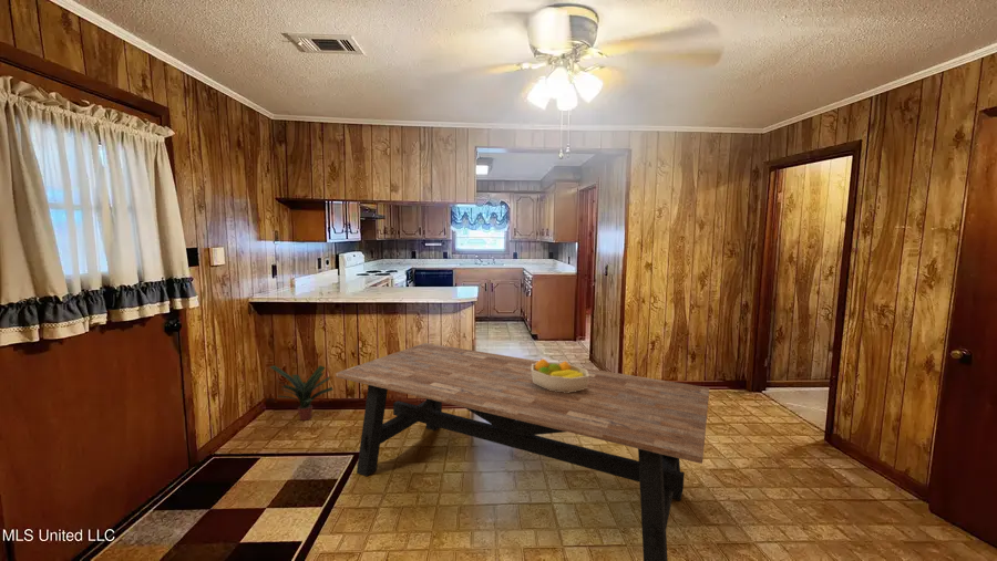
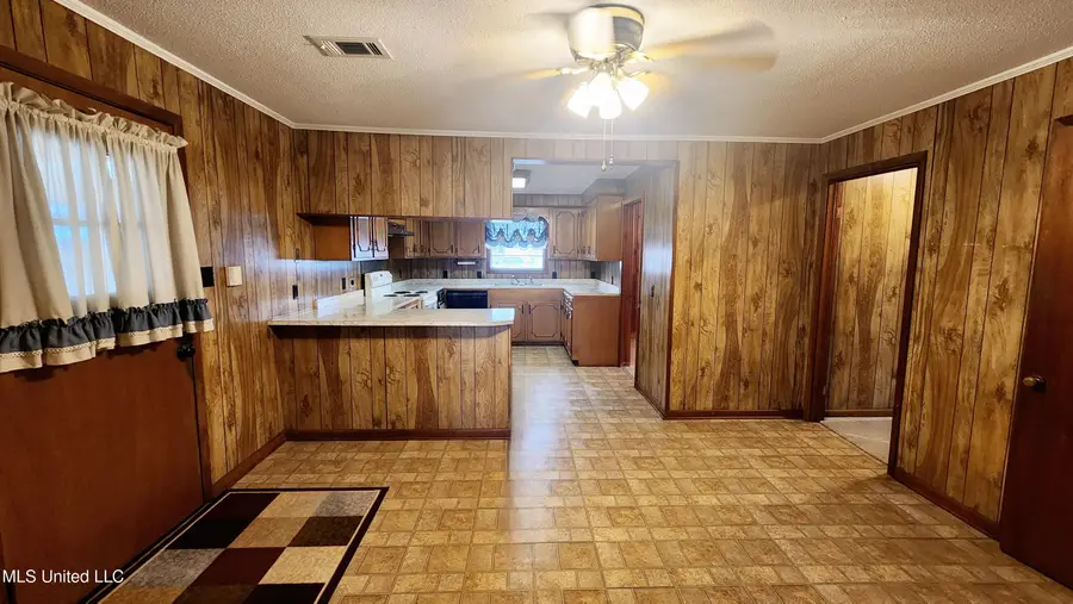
- potted plant [269,364,333,422]
- dining table [335,342,710,561]
- fruit bowl [532,357,588,393]
